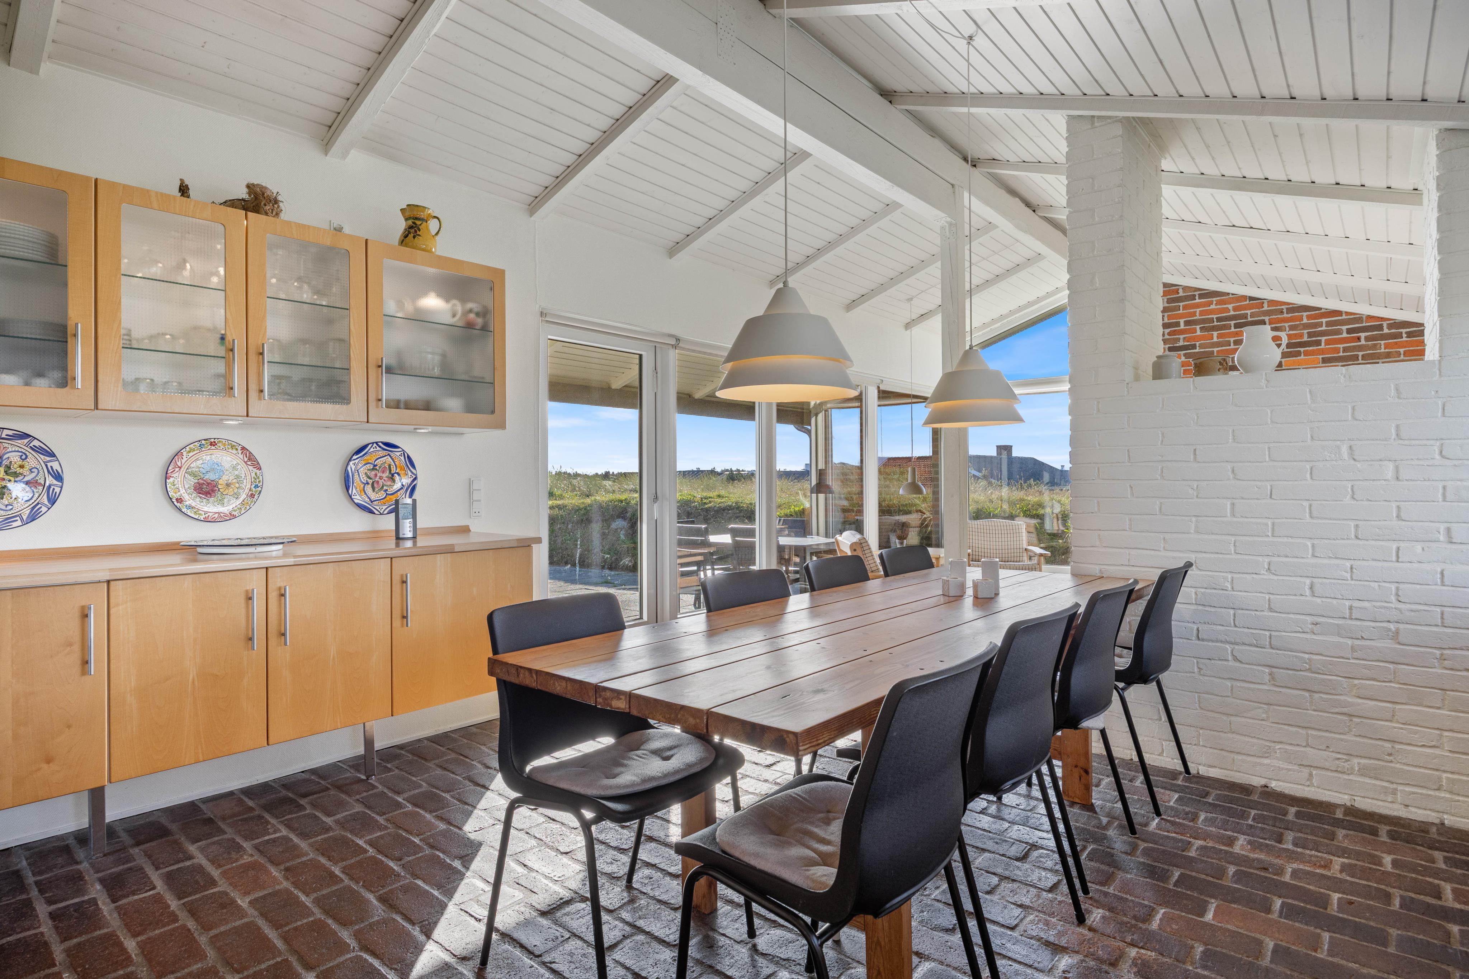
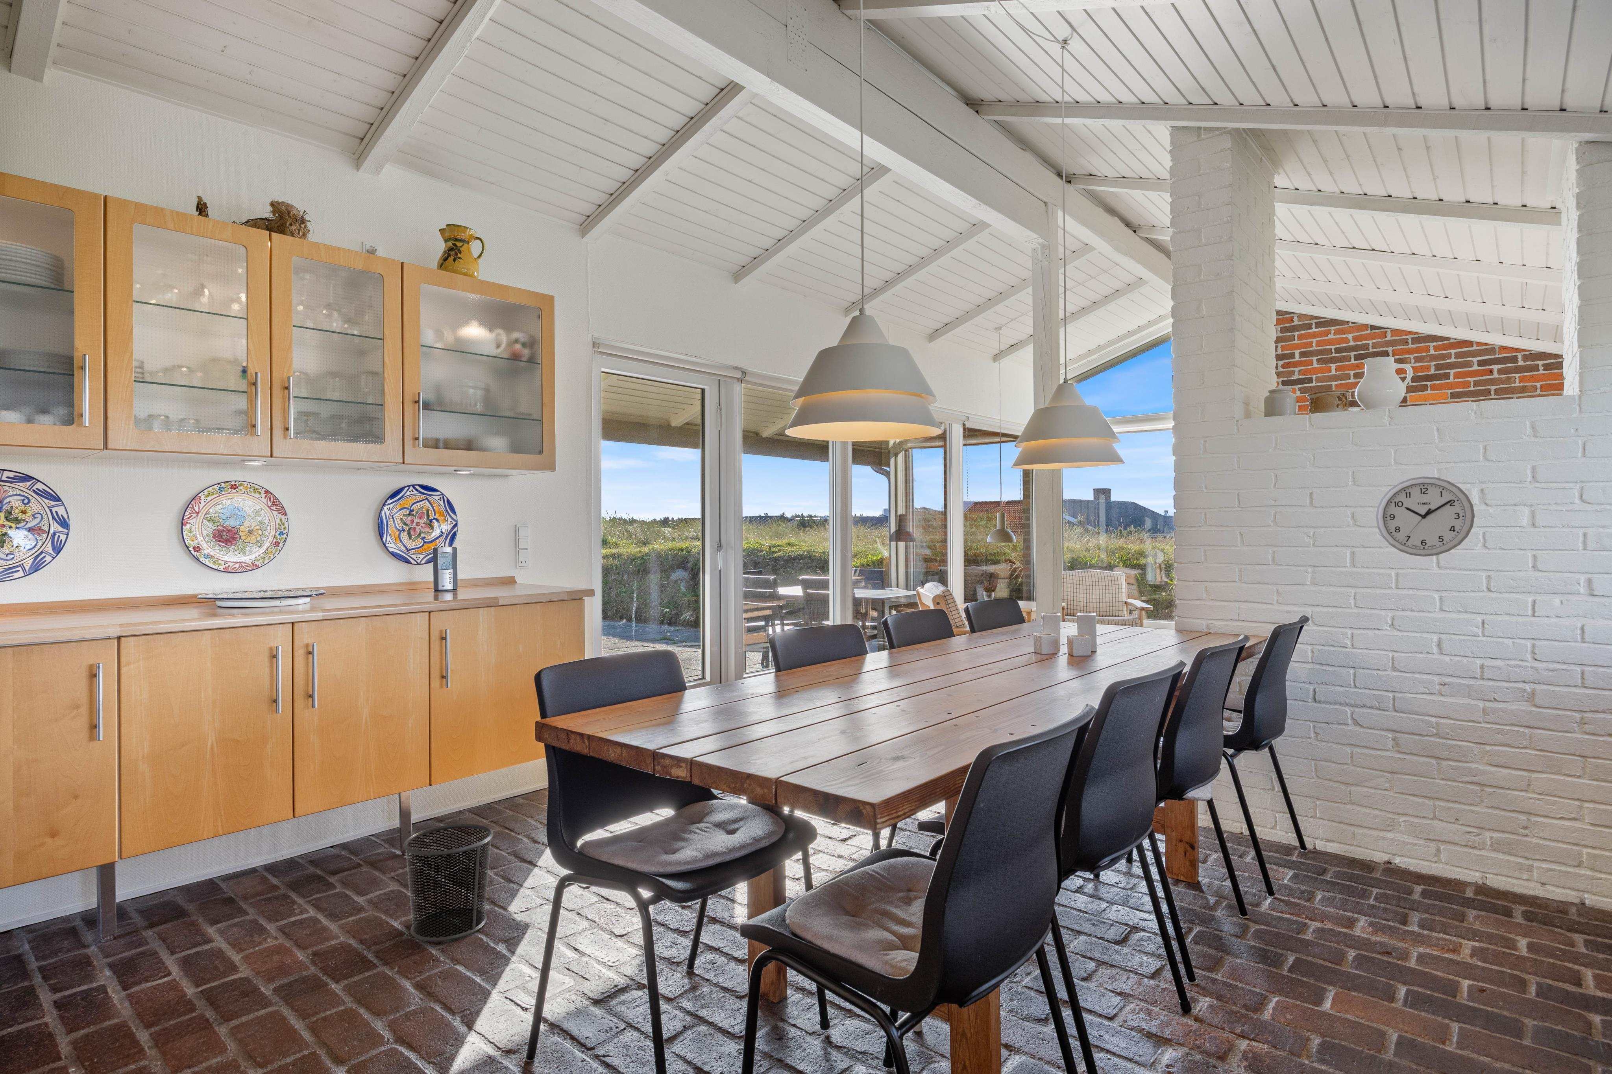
+ waste bin [403,823,493,942]
+ wall clock [1376,476,1475,557]
